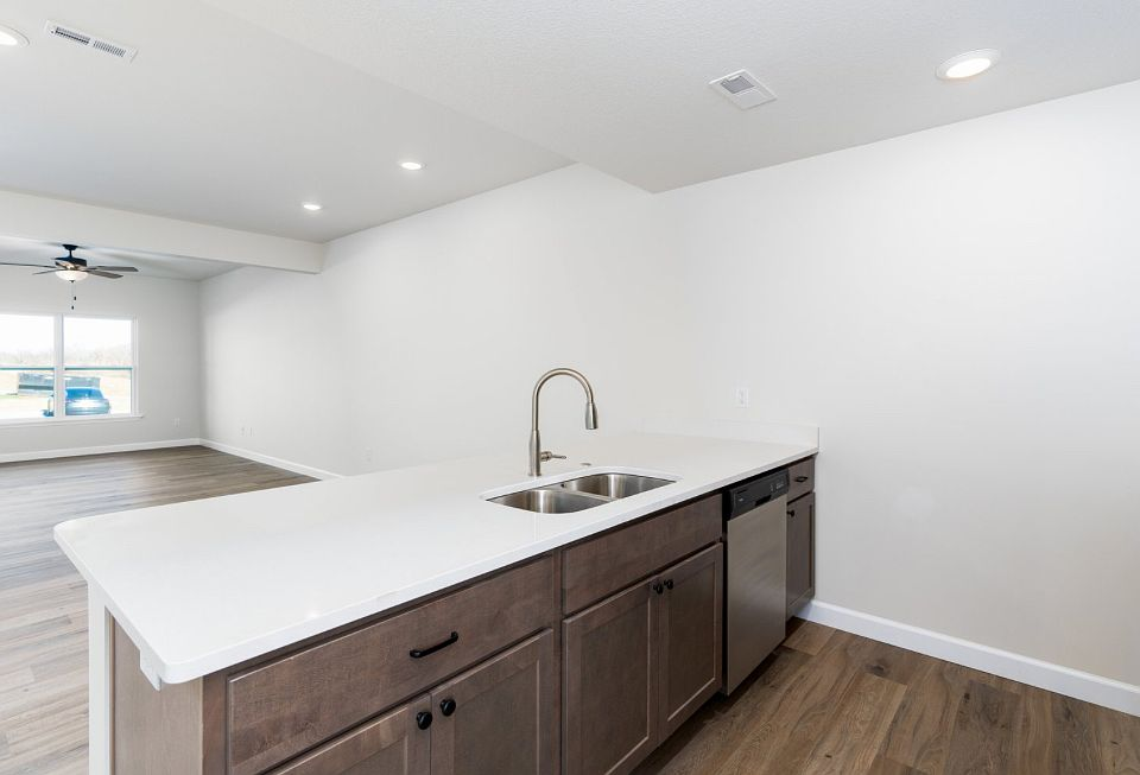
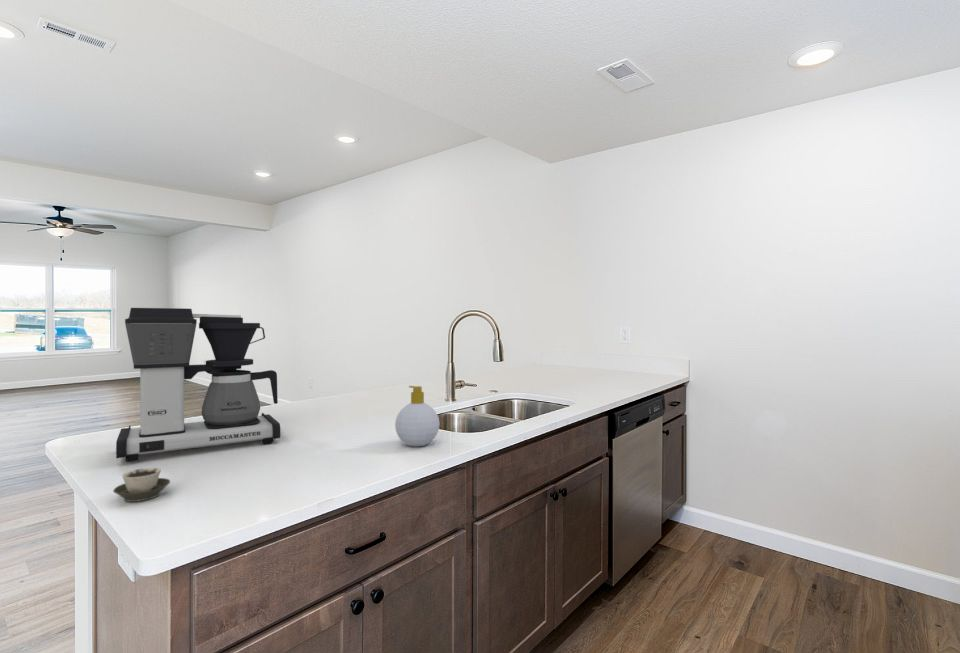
+ cup [112,467,171,503]
+ coffee maker [115,307,281,463]
+ soap bottle [394,385,441,447]
